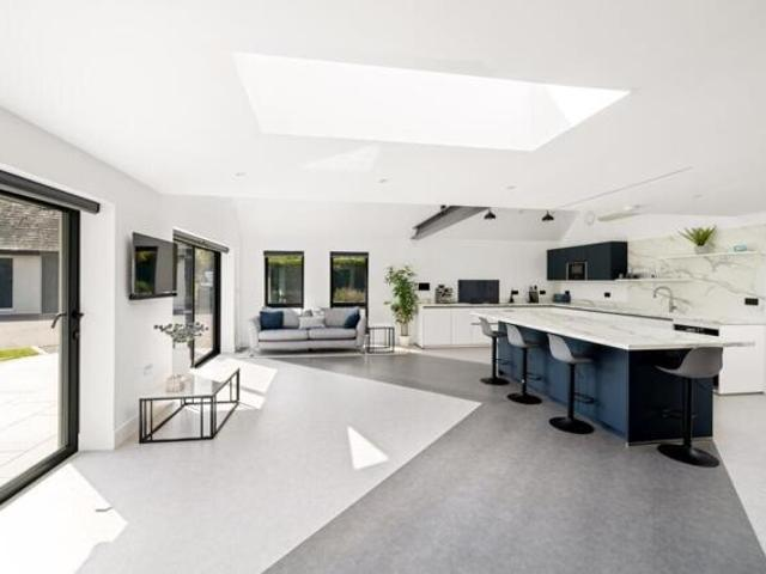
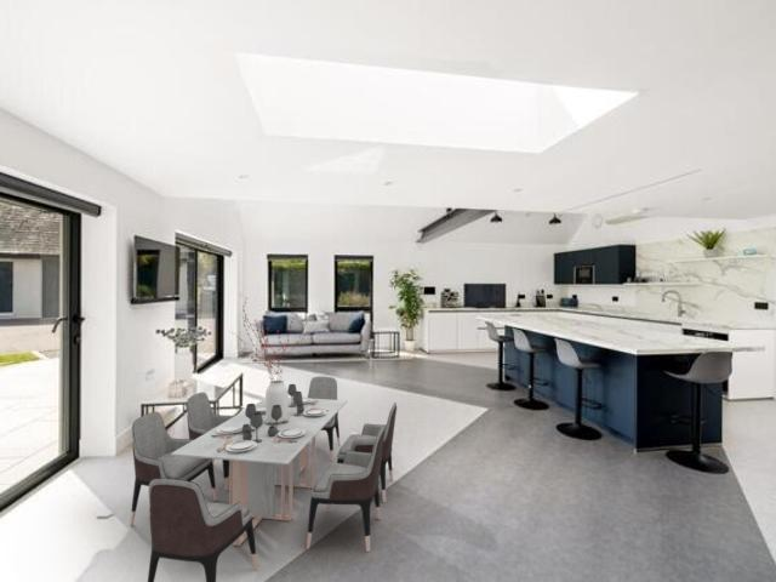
+ dining table [129,296,398,582]
